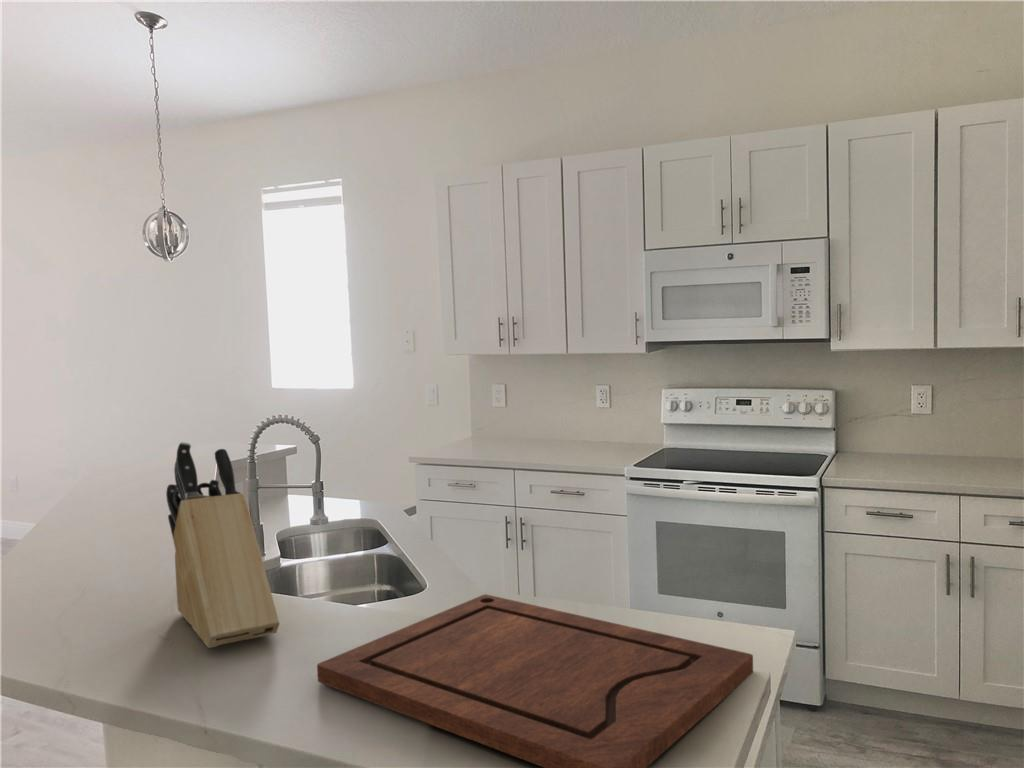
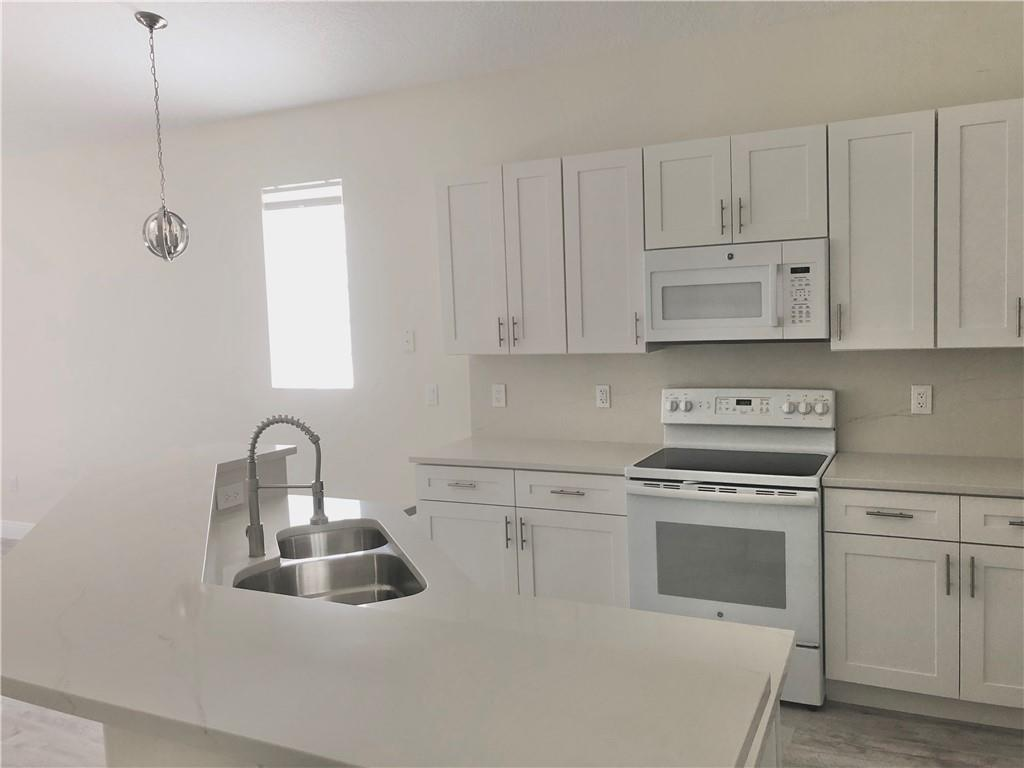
- knife block [165,441,280,649]
- cutting board [316,593,754,768]
